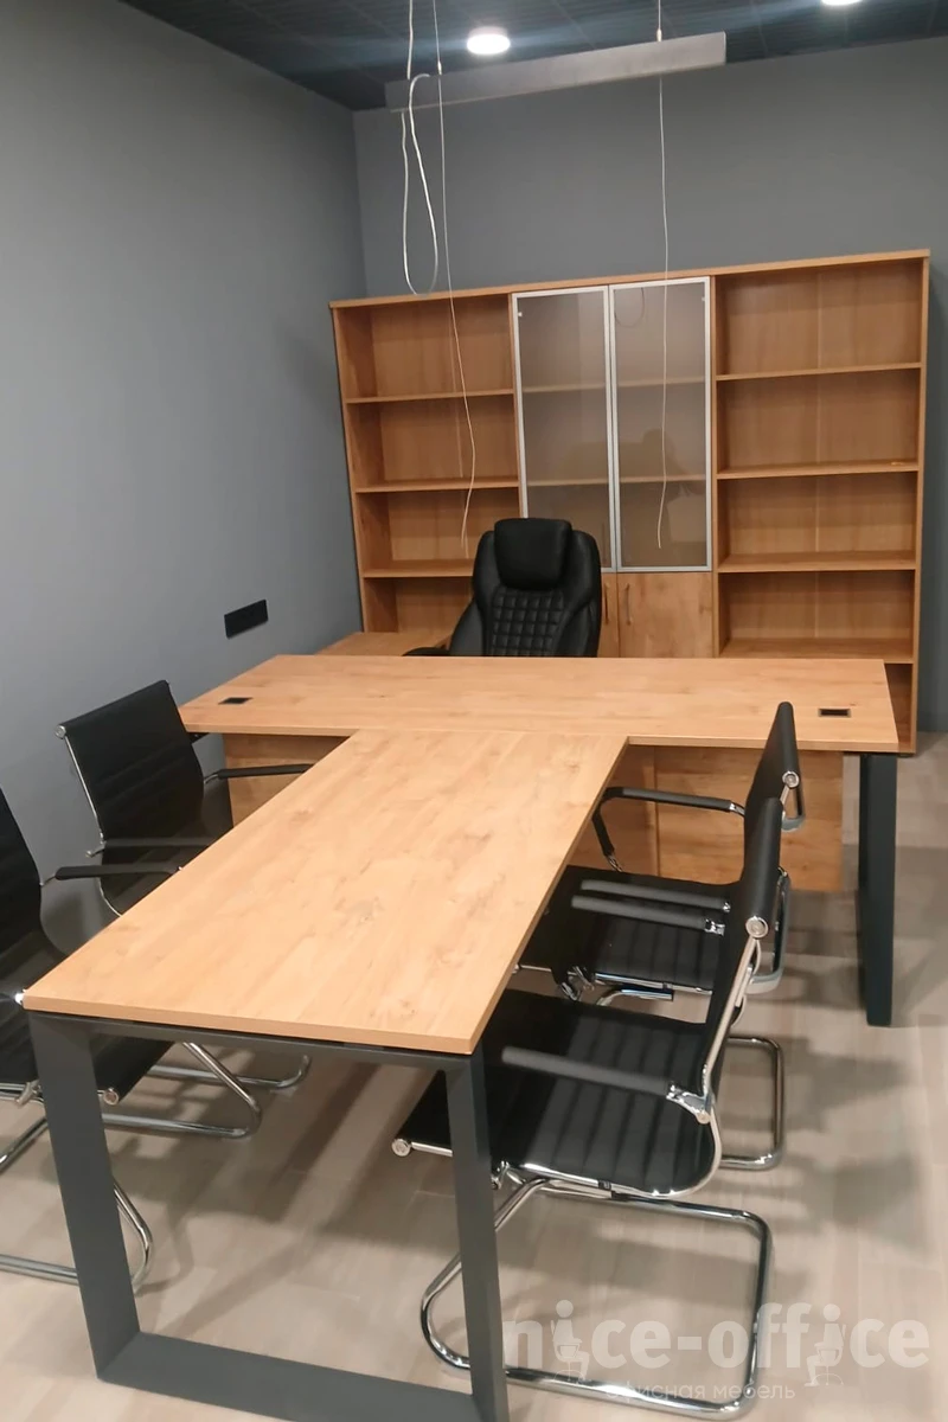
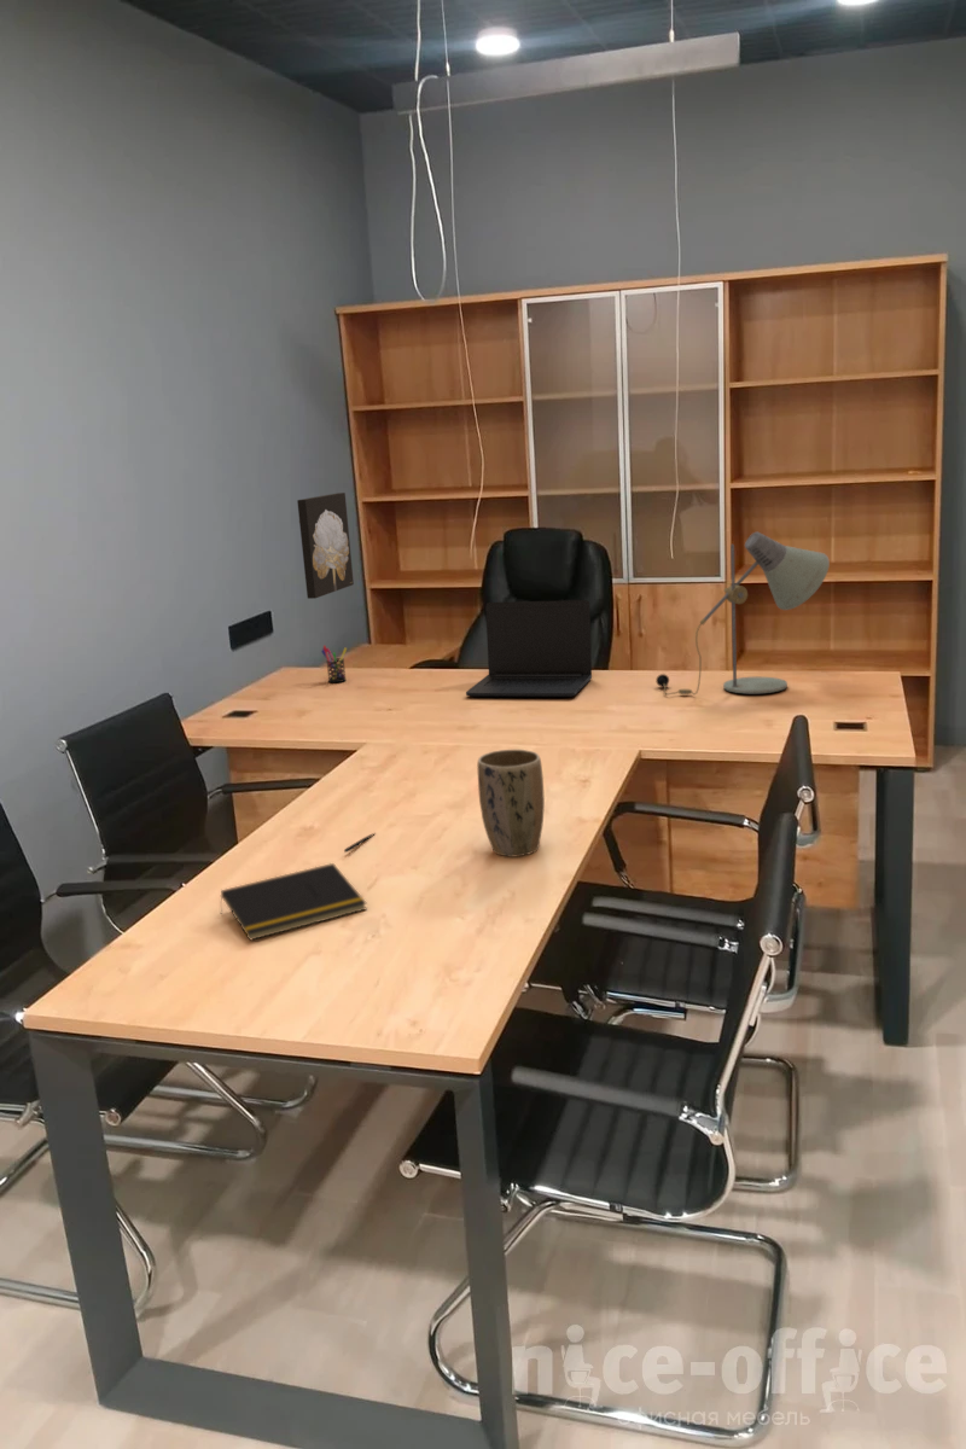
+ pen holder [320,644,348,683]
+ plant pot [476,749,546,857]
+ wall art [296,491,355,600]
+ pen [343,832,377,854]
+ laptop [465,599,593,698]
+ desk lamp [654,531,831,696]
+ notepad [220,862,368,942]
